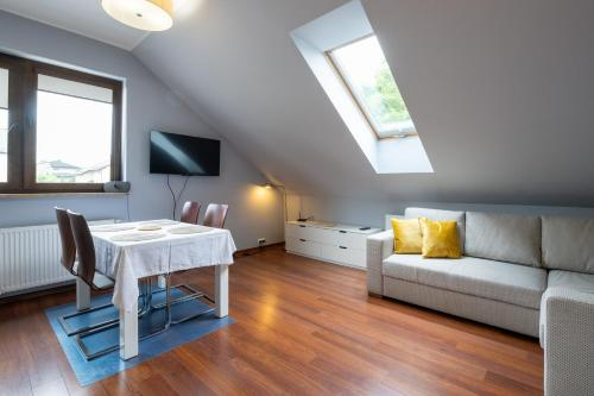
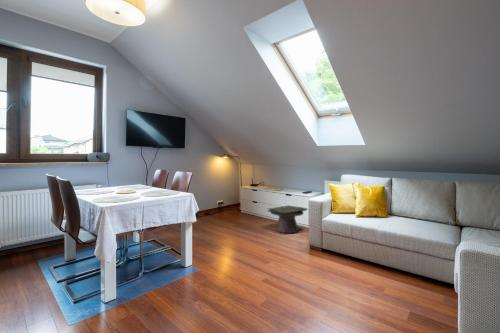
+ side table [266,204,309,234]
